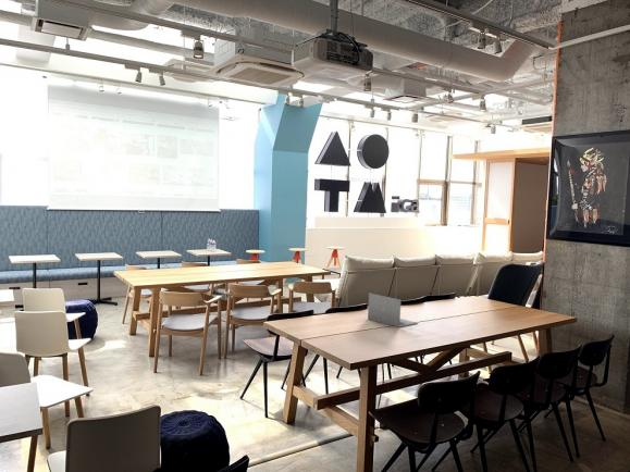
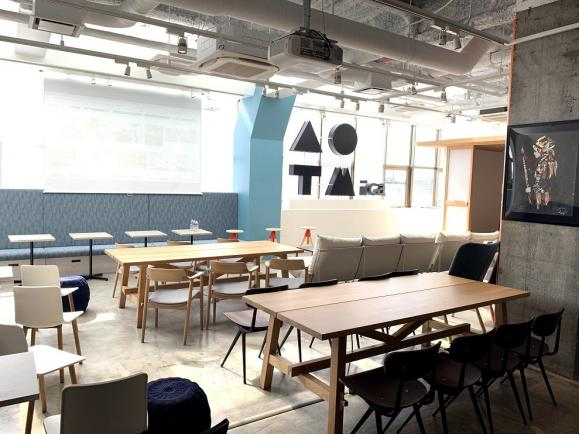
- laptop [367,293,418,328]
